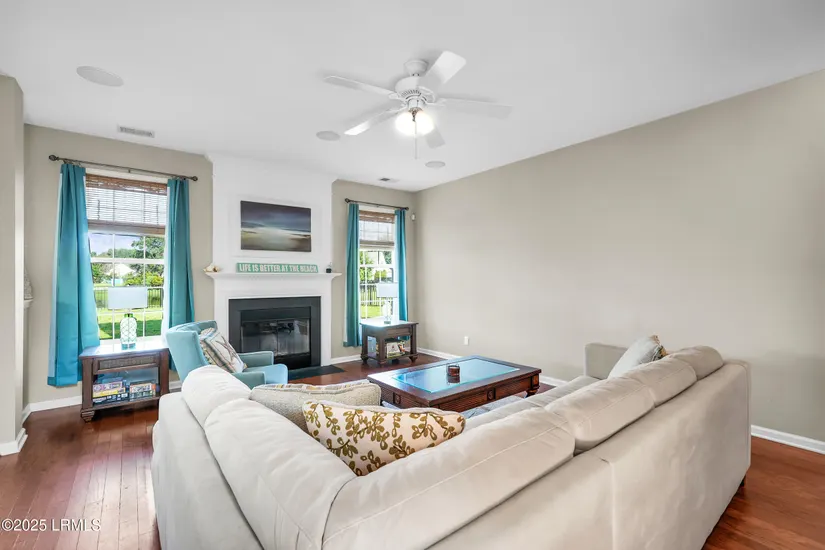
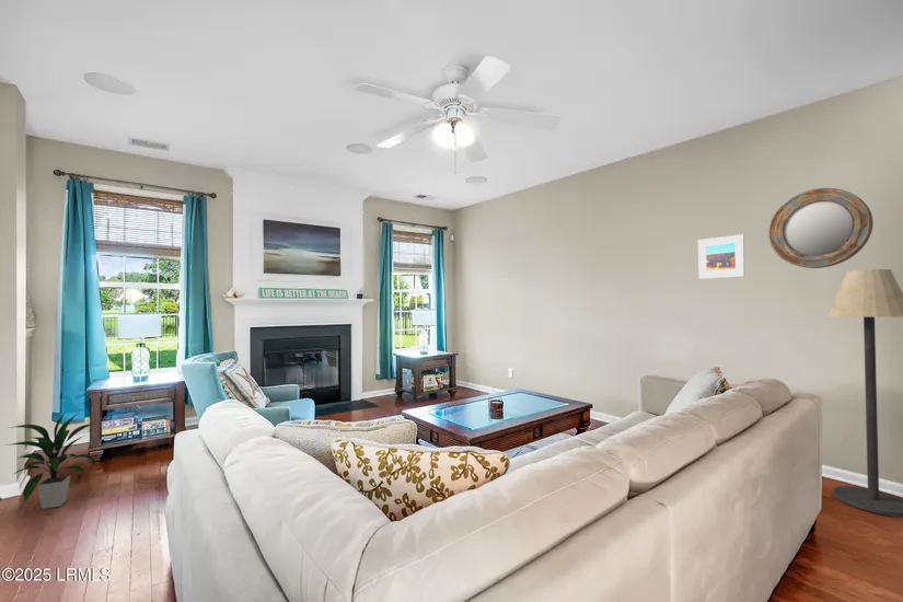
+ indoor plant [5,410,99,510]
+ floor lamp [827,268,903,518]
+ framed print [697,233,745,280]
+ home mirror [767,187,875,269]
